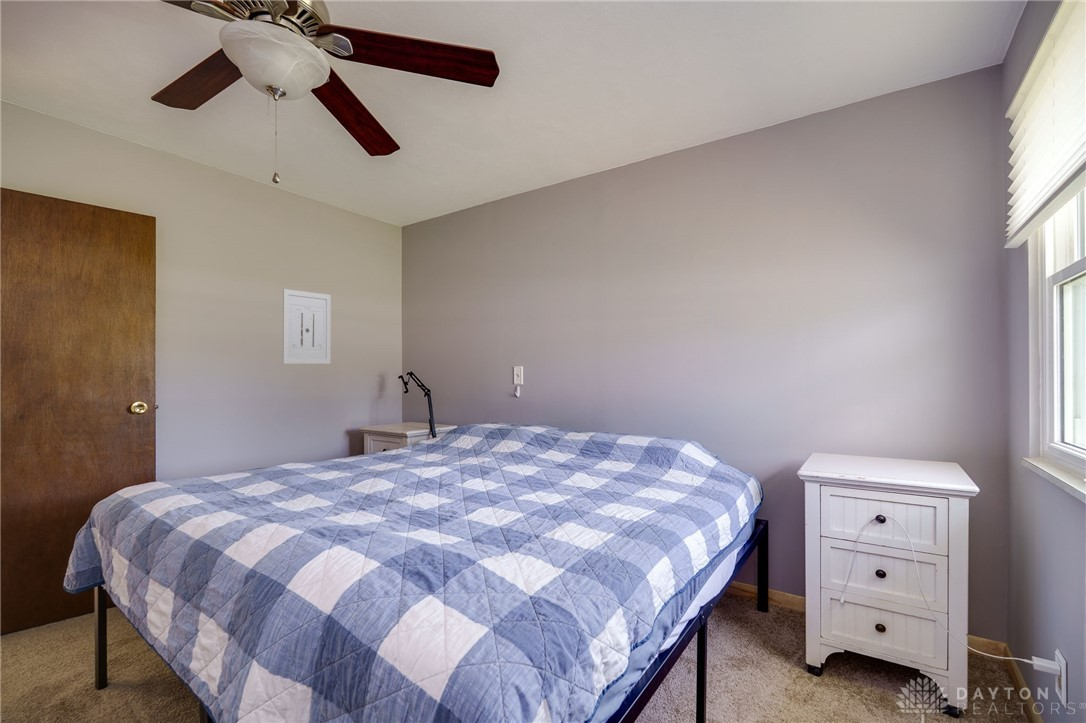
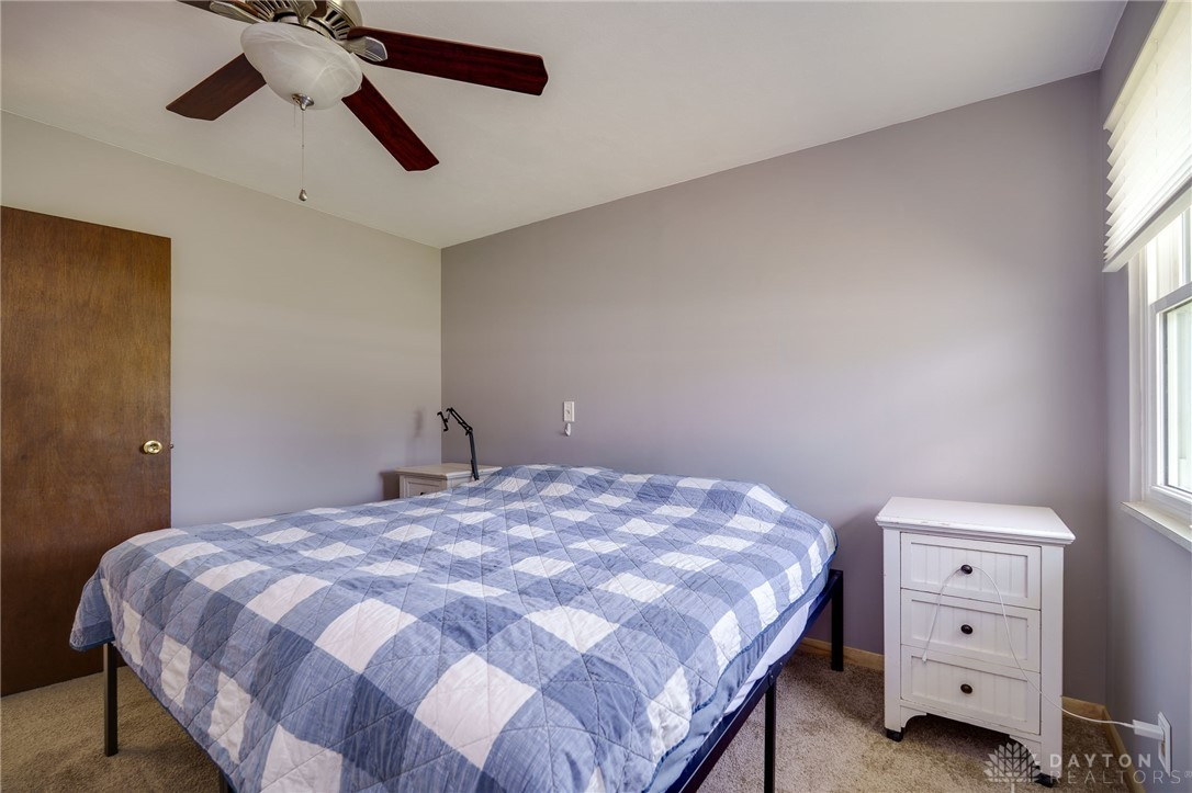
- wall art [282,288,332,365]
